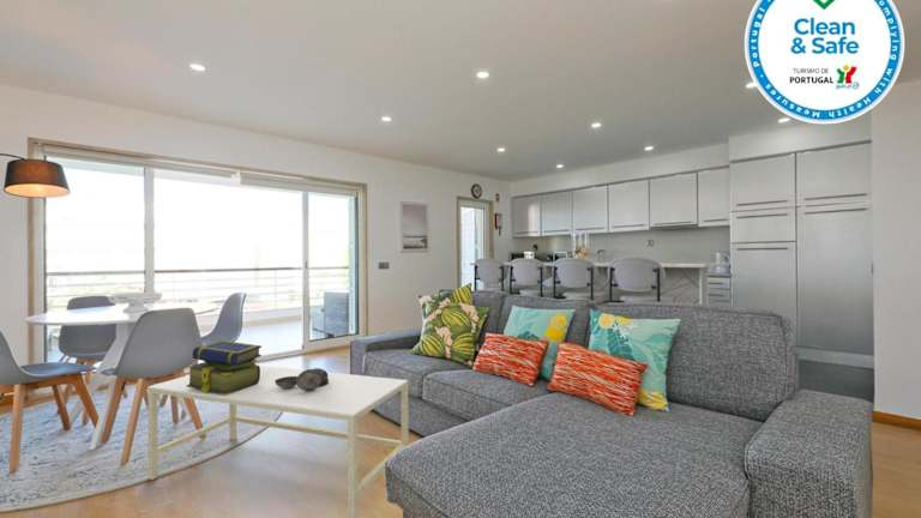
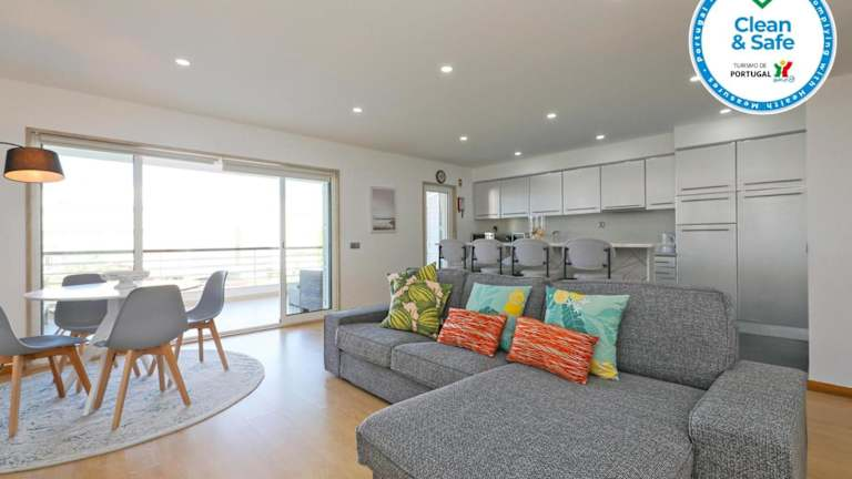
- decorative bowl [275,367,329,391]
- coffee table [148,365,410,518]
- stack of books [186,339,263,396]
